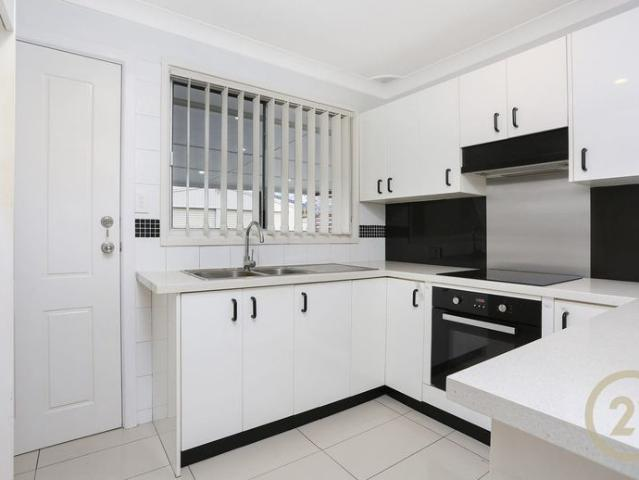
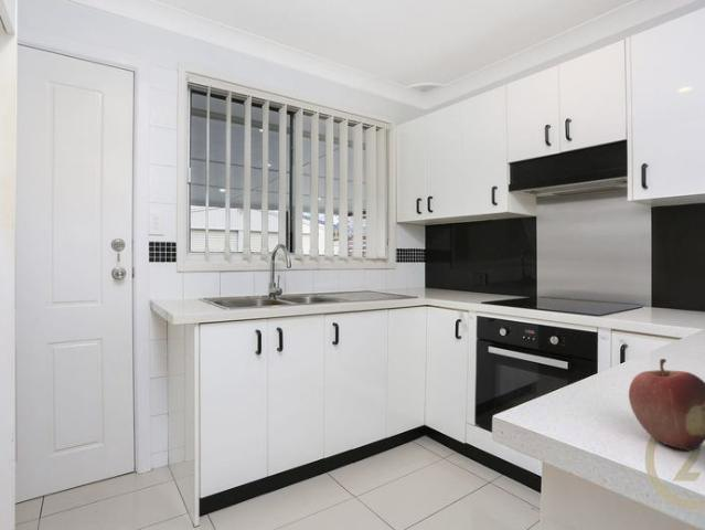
+ fruit [628,358,705,452]
